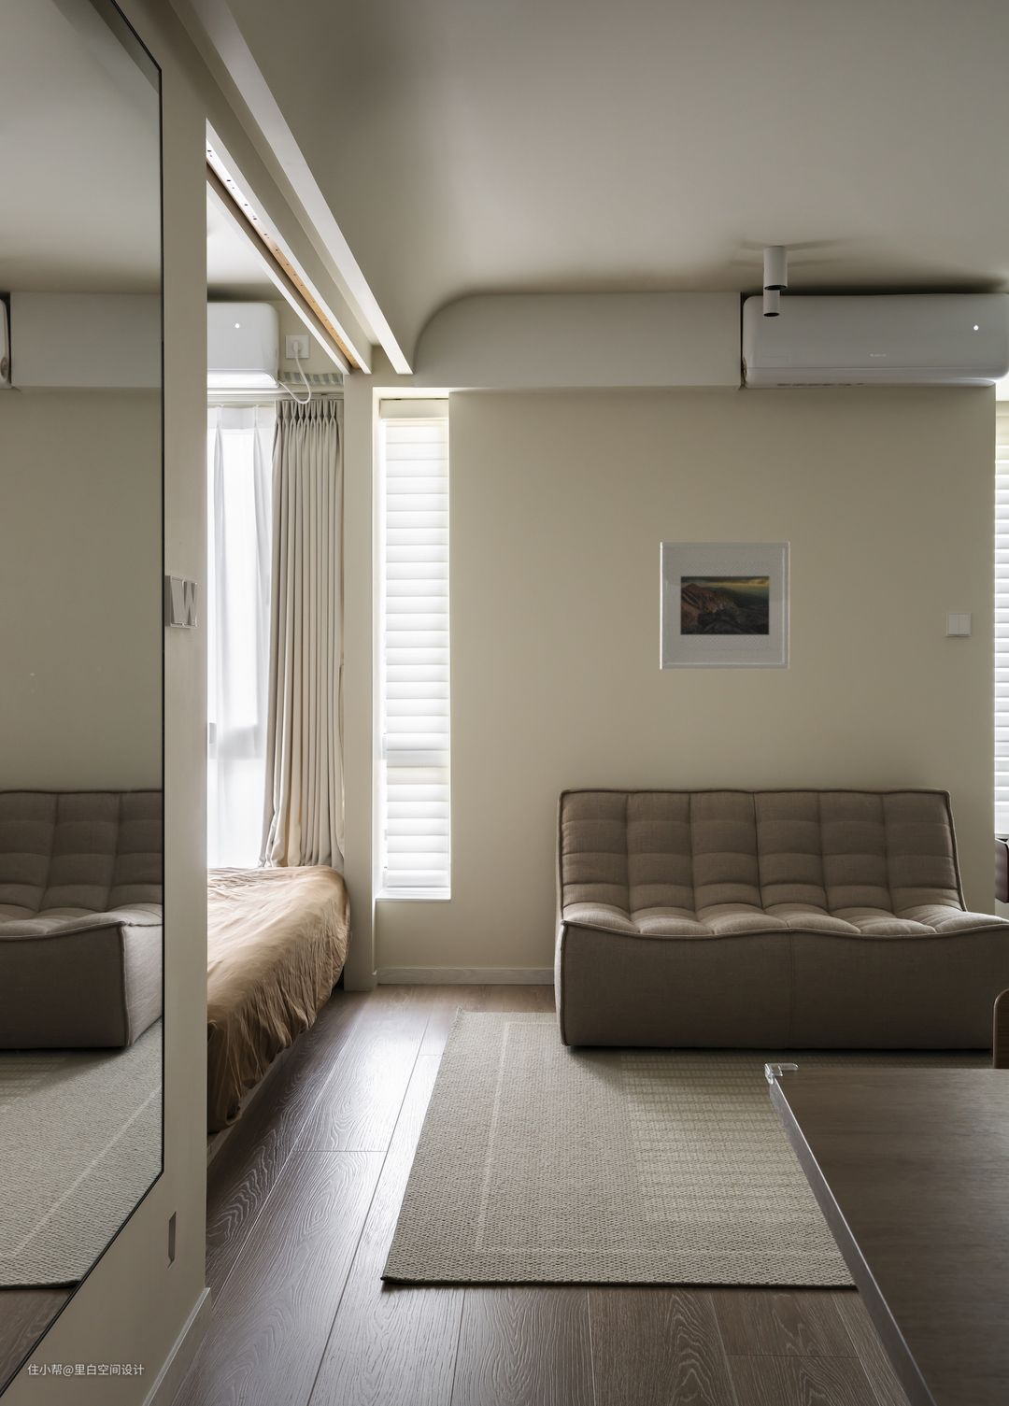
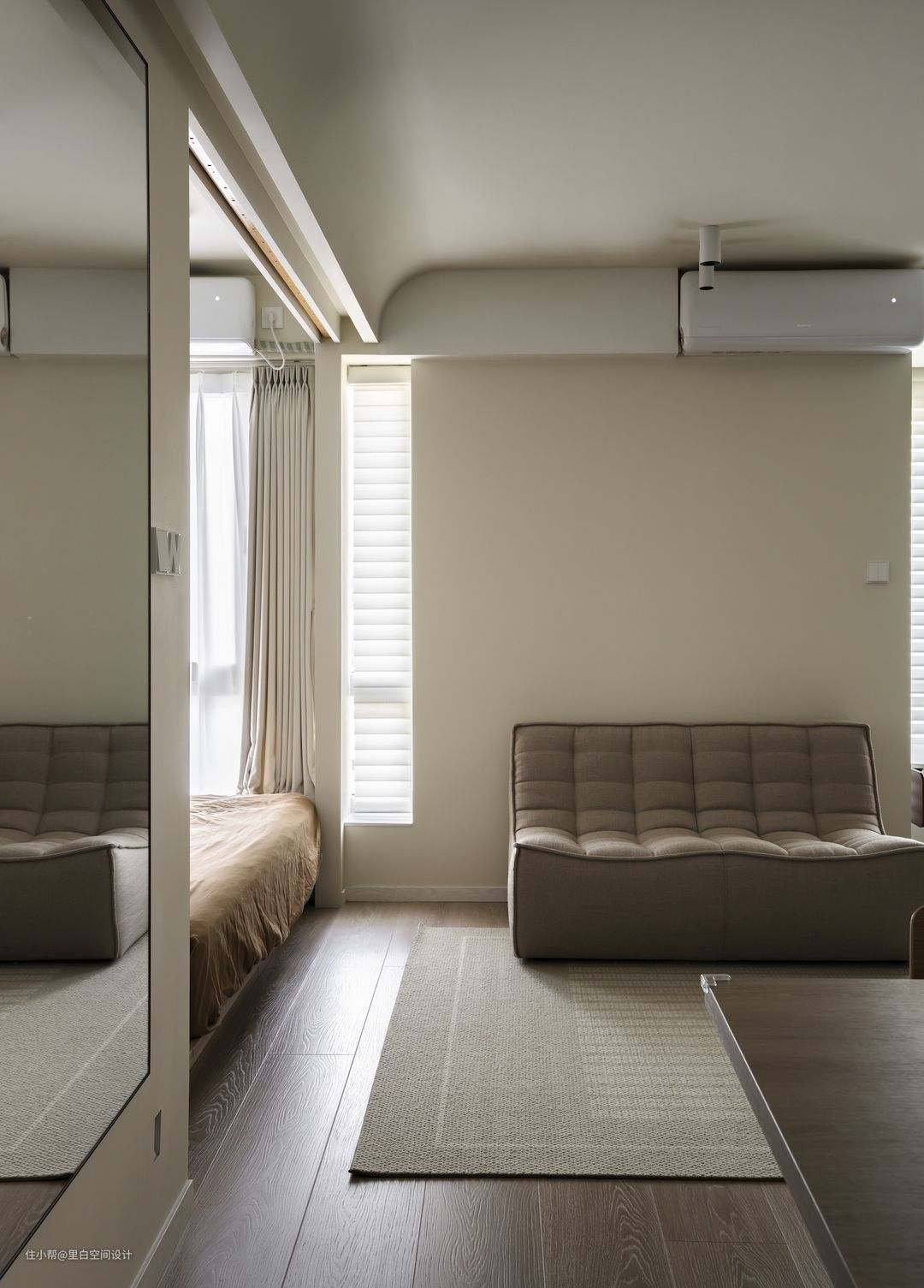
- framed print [660,541,791,670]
